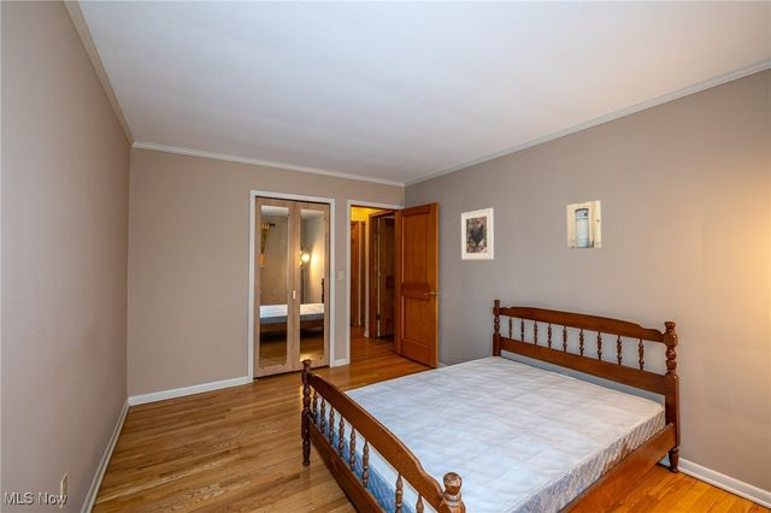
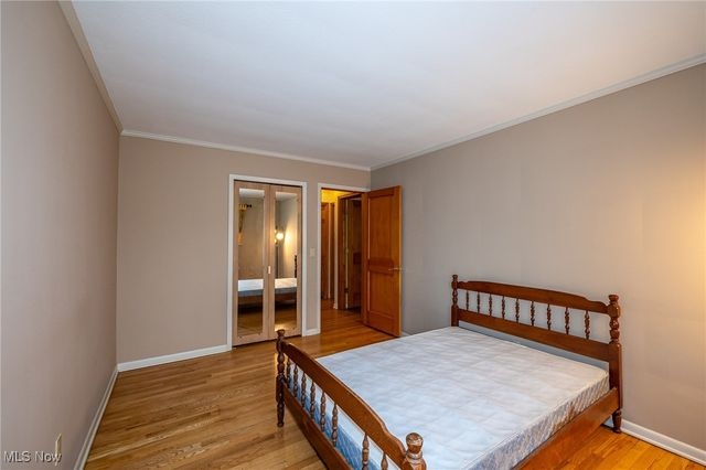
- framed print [460,207,495,261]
- wall art [566,200,602,249]
